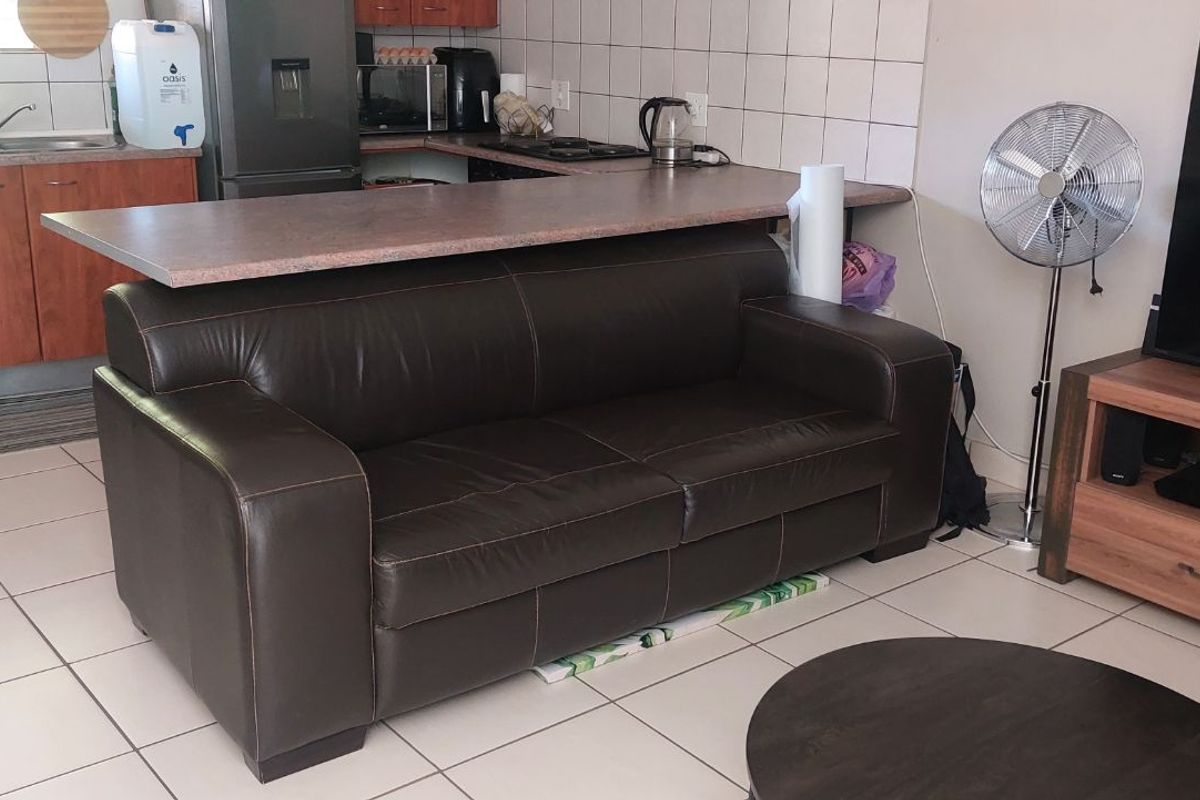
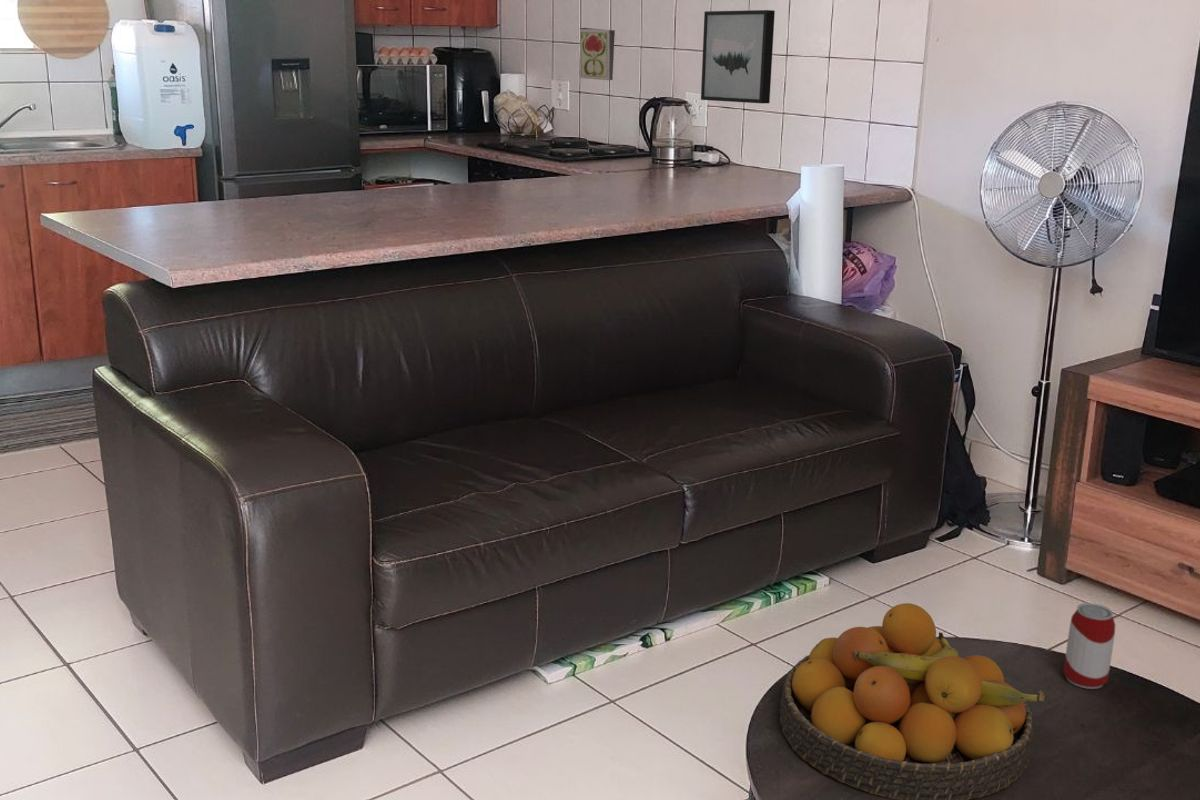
+ fruit bowl [779,602,1045,800]
+ beverage can [1062,602,1116,690]
+ decorative tile [578,27,616,81]
+ wall art [700,9,776,104]
